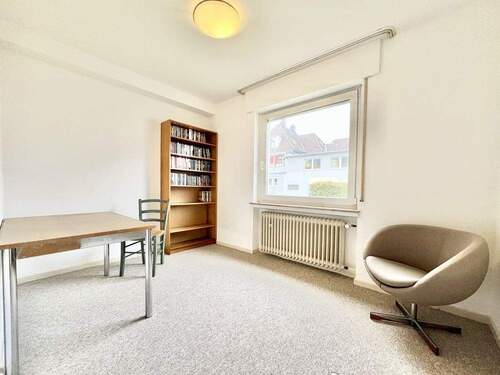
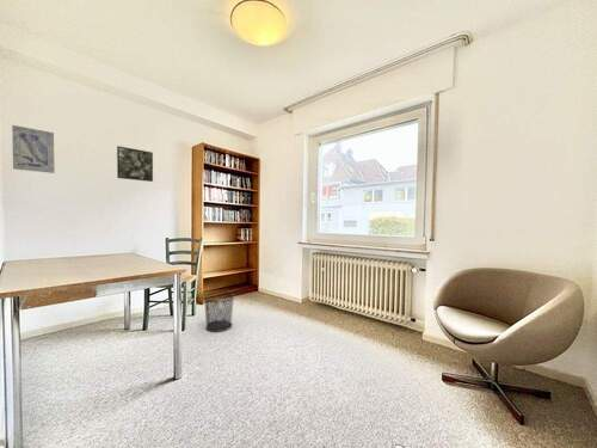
+ waste bin [202,290,235,333]
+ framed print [116,145,154,183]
+ wall art [11,124,56,174]
